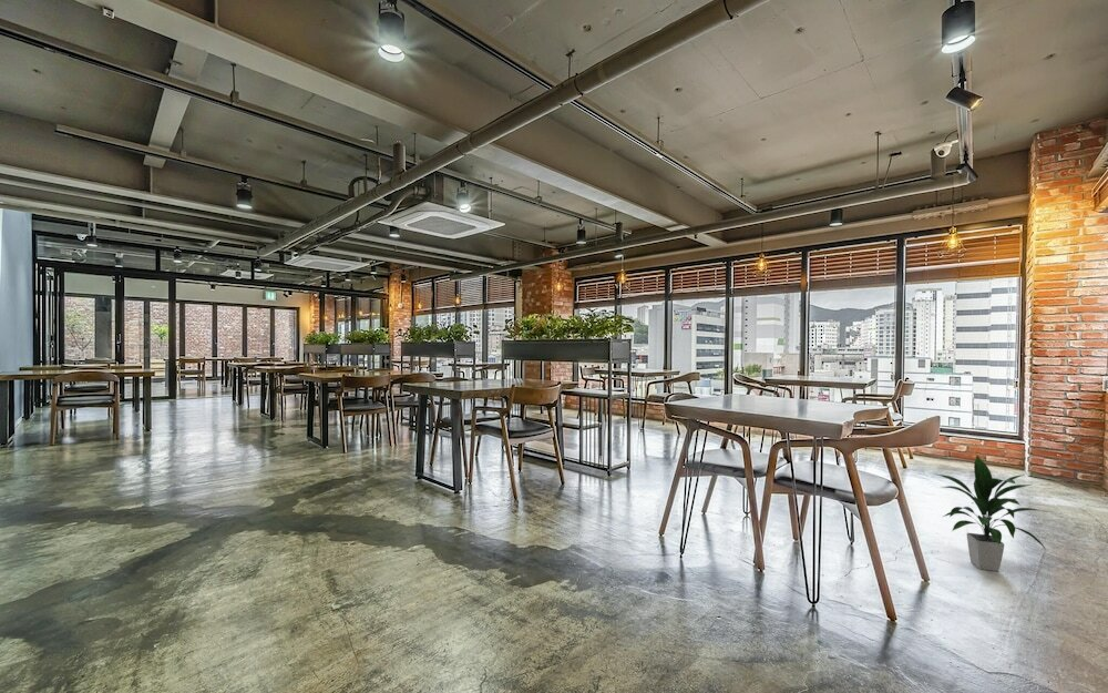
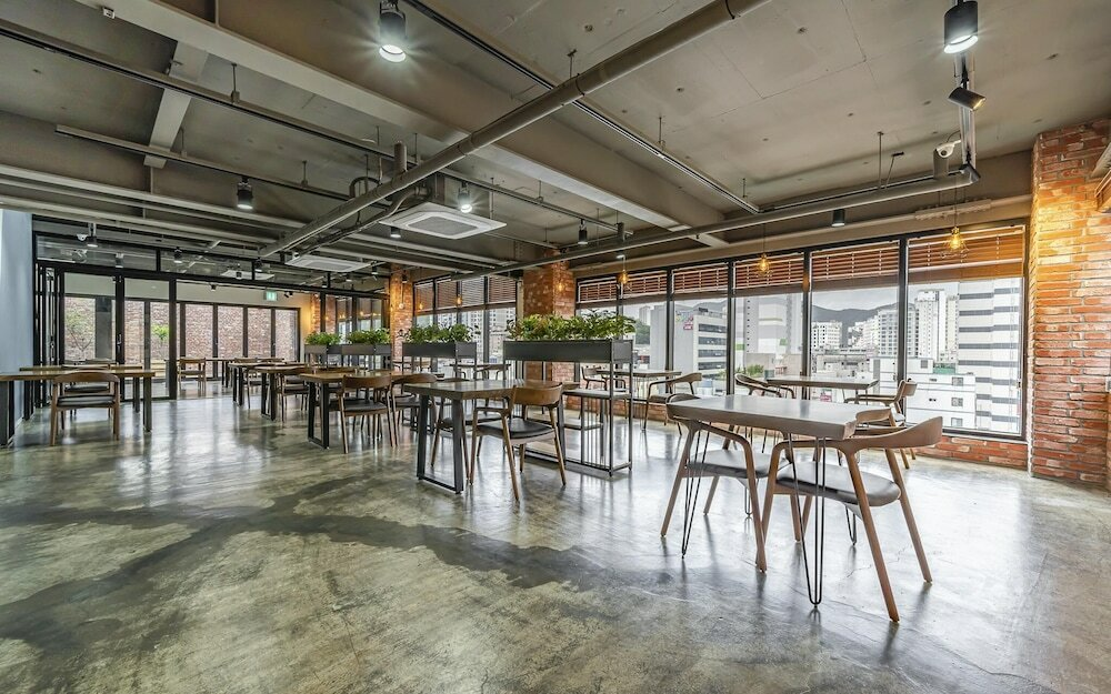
- indoor plant [933,455,1047,572]
